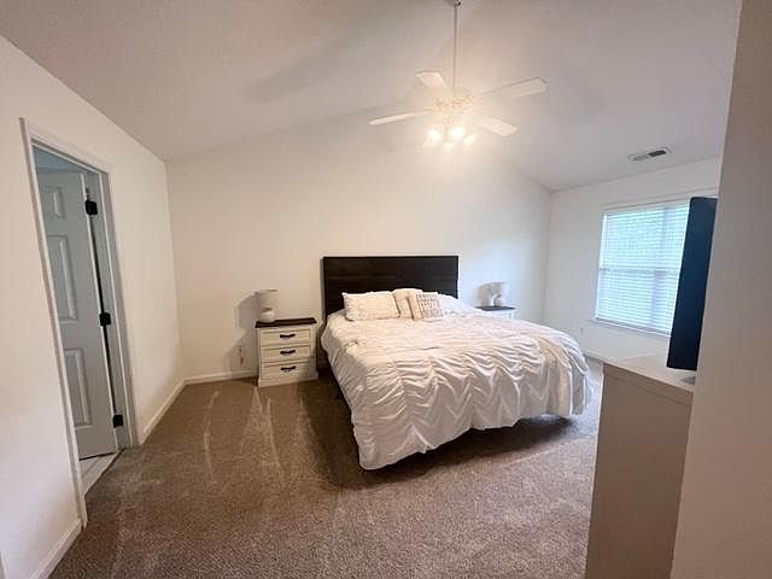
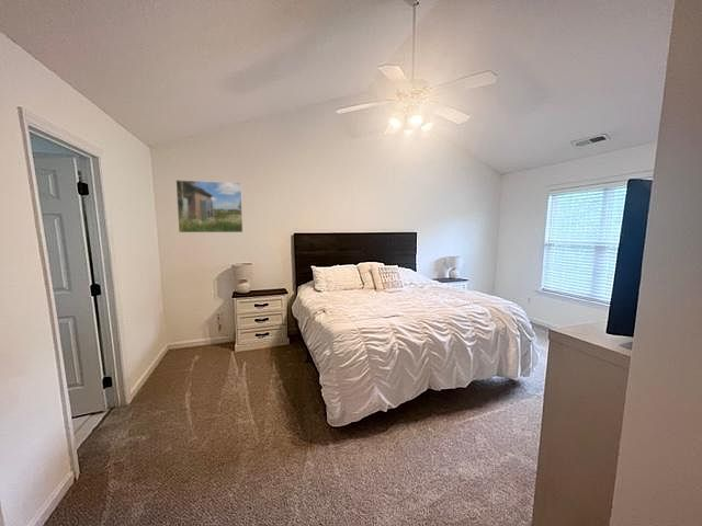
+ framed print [174,179,244,233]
